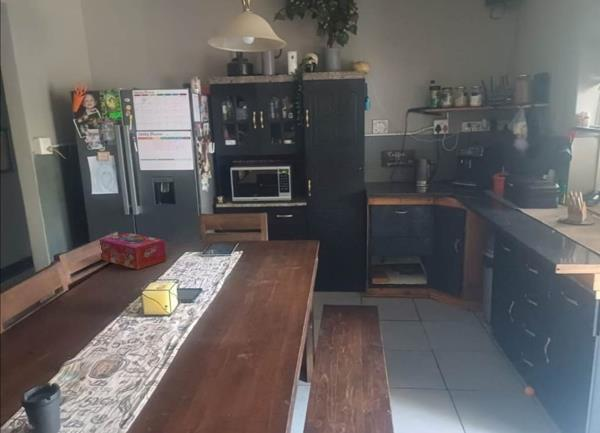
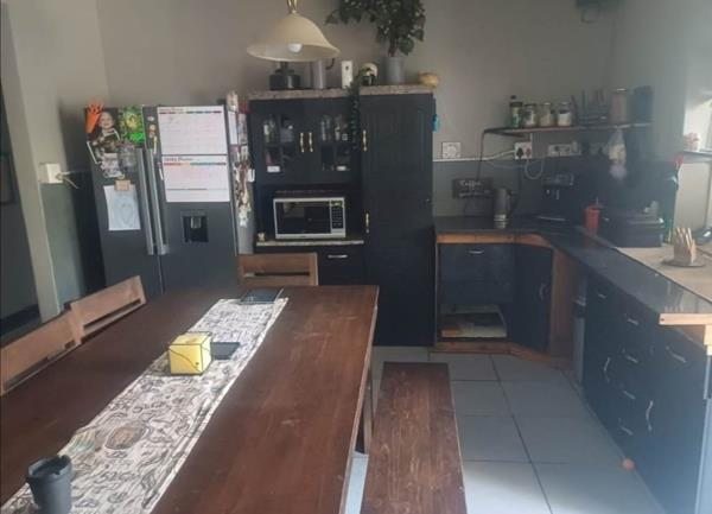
- tissue box [98,232,167,271]
